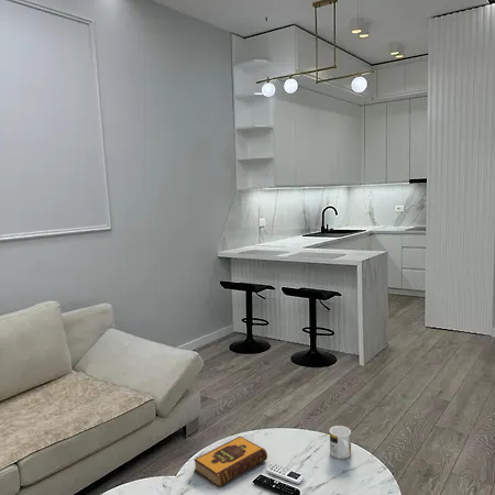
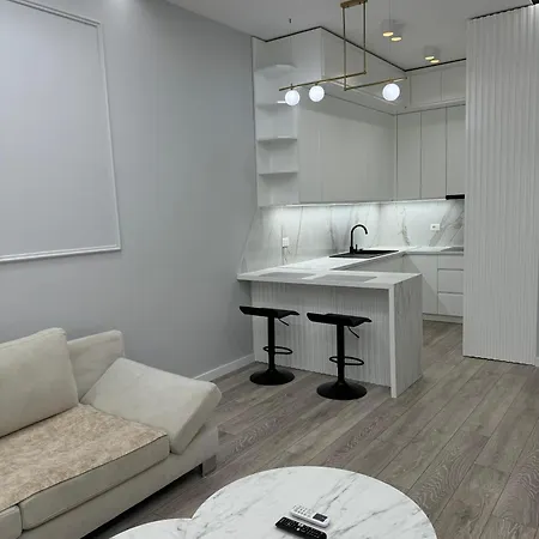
- hardback book [193,436,268,487]
- mug [329,425,352,460]
